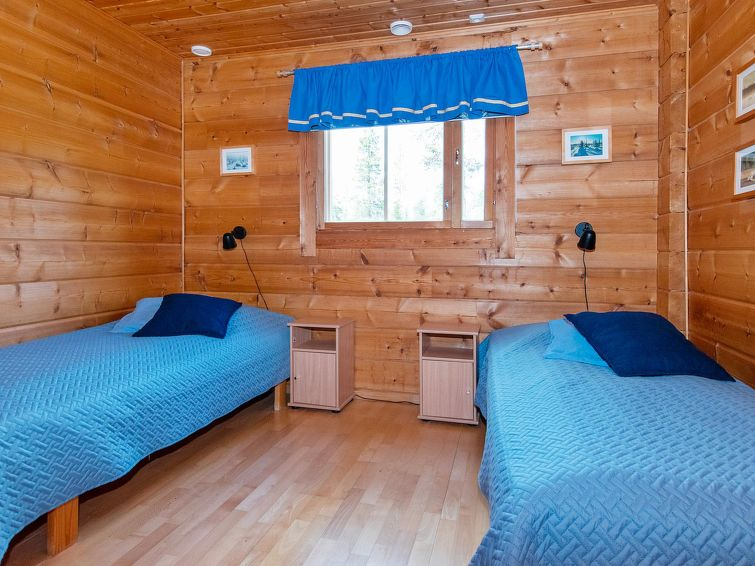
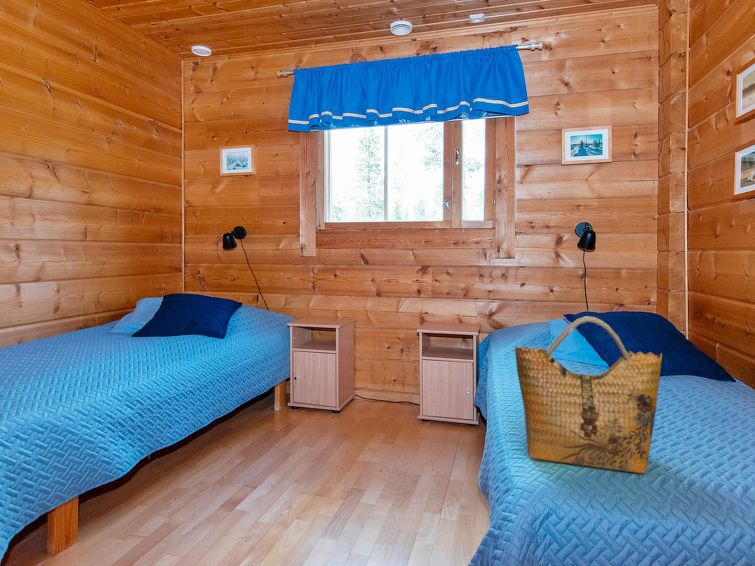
+ grocery bag [514,315,663,474]
